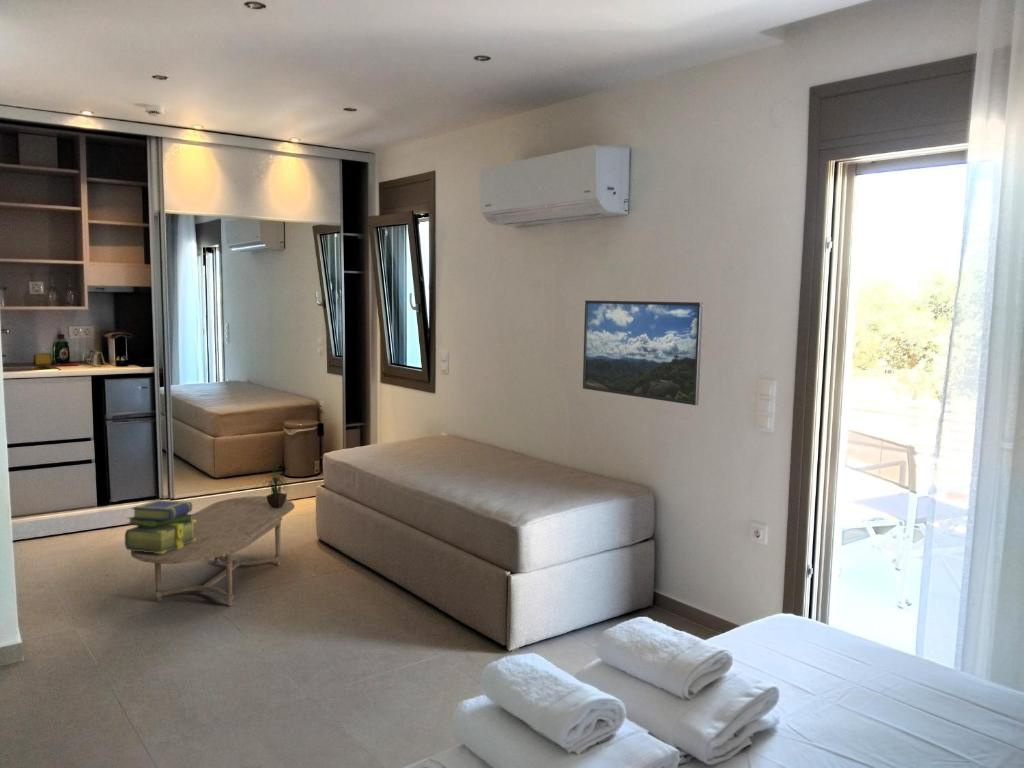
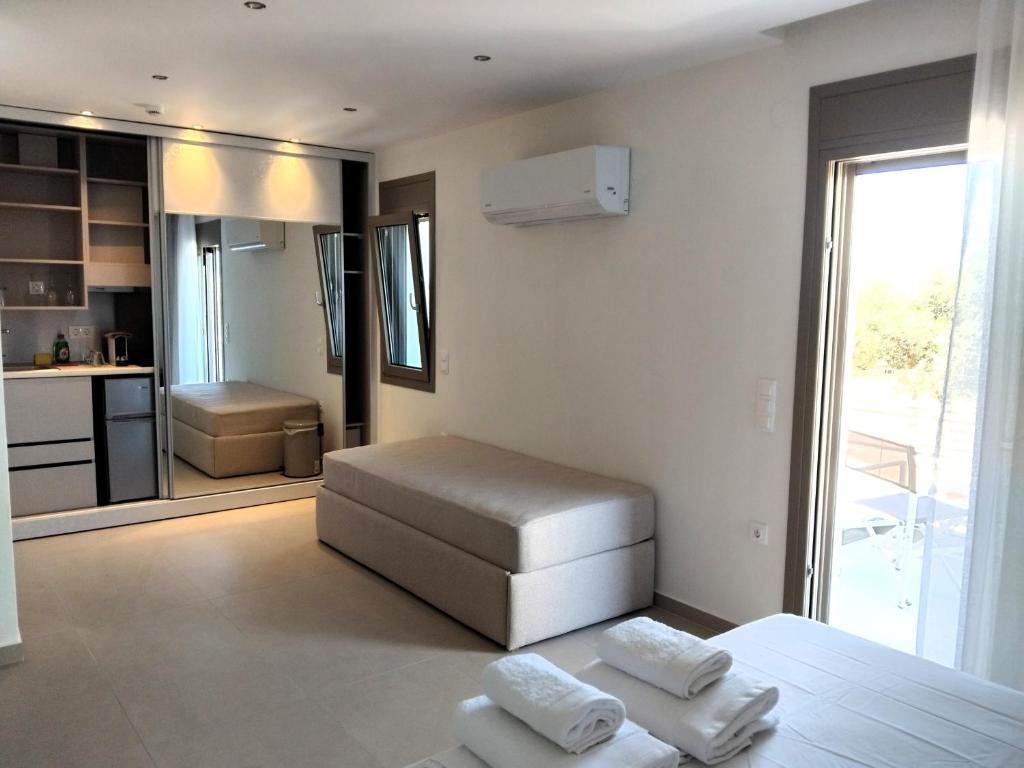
- stack of books [124,499,196,554]
- potted plant [261,453,295,508]
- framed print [582,299,704,406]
- coffee table [130,495,296,607]
